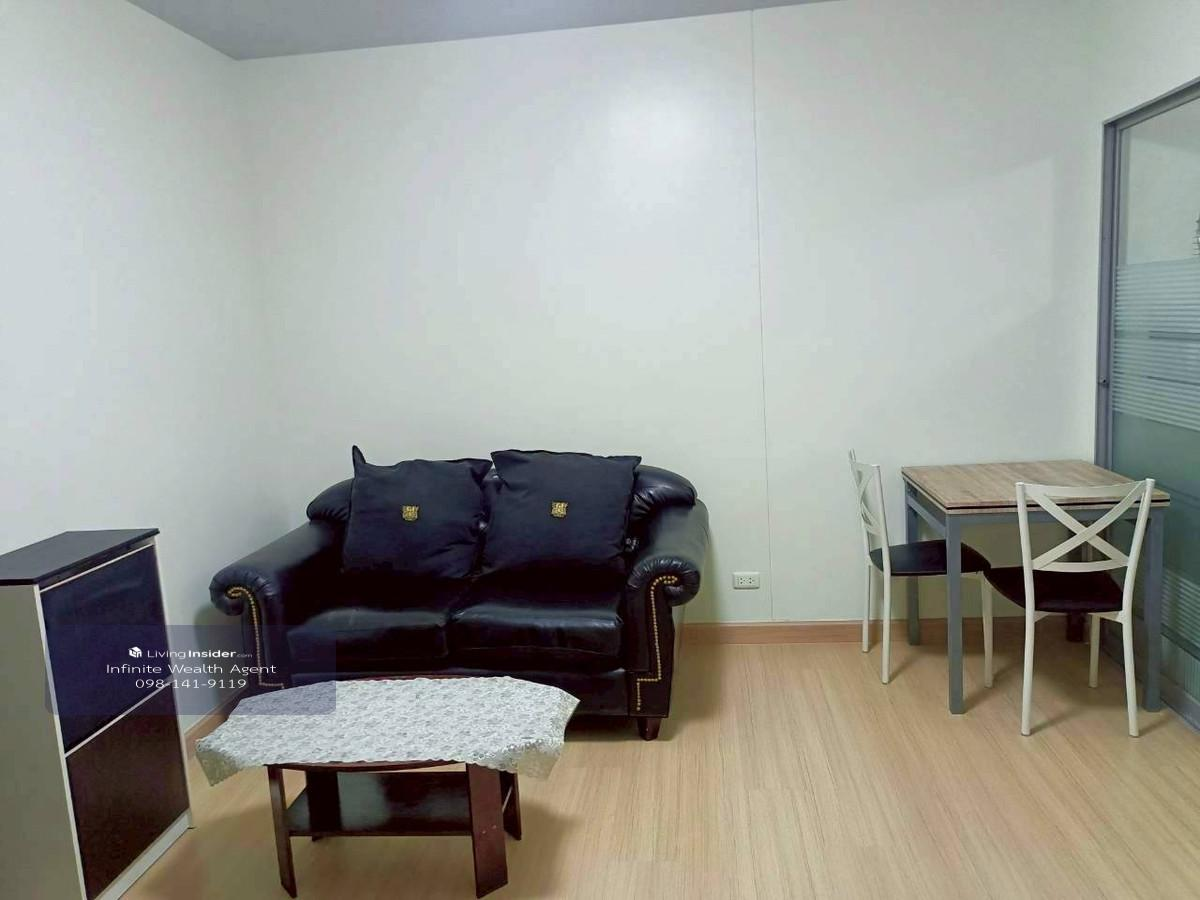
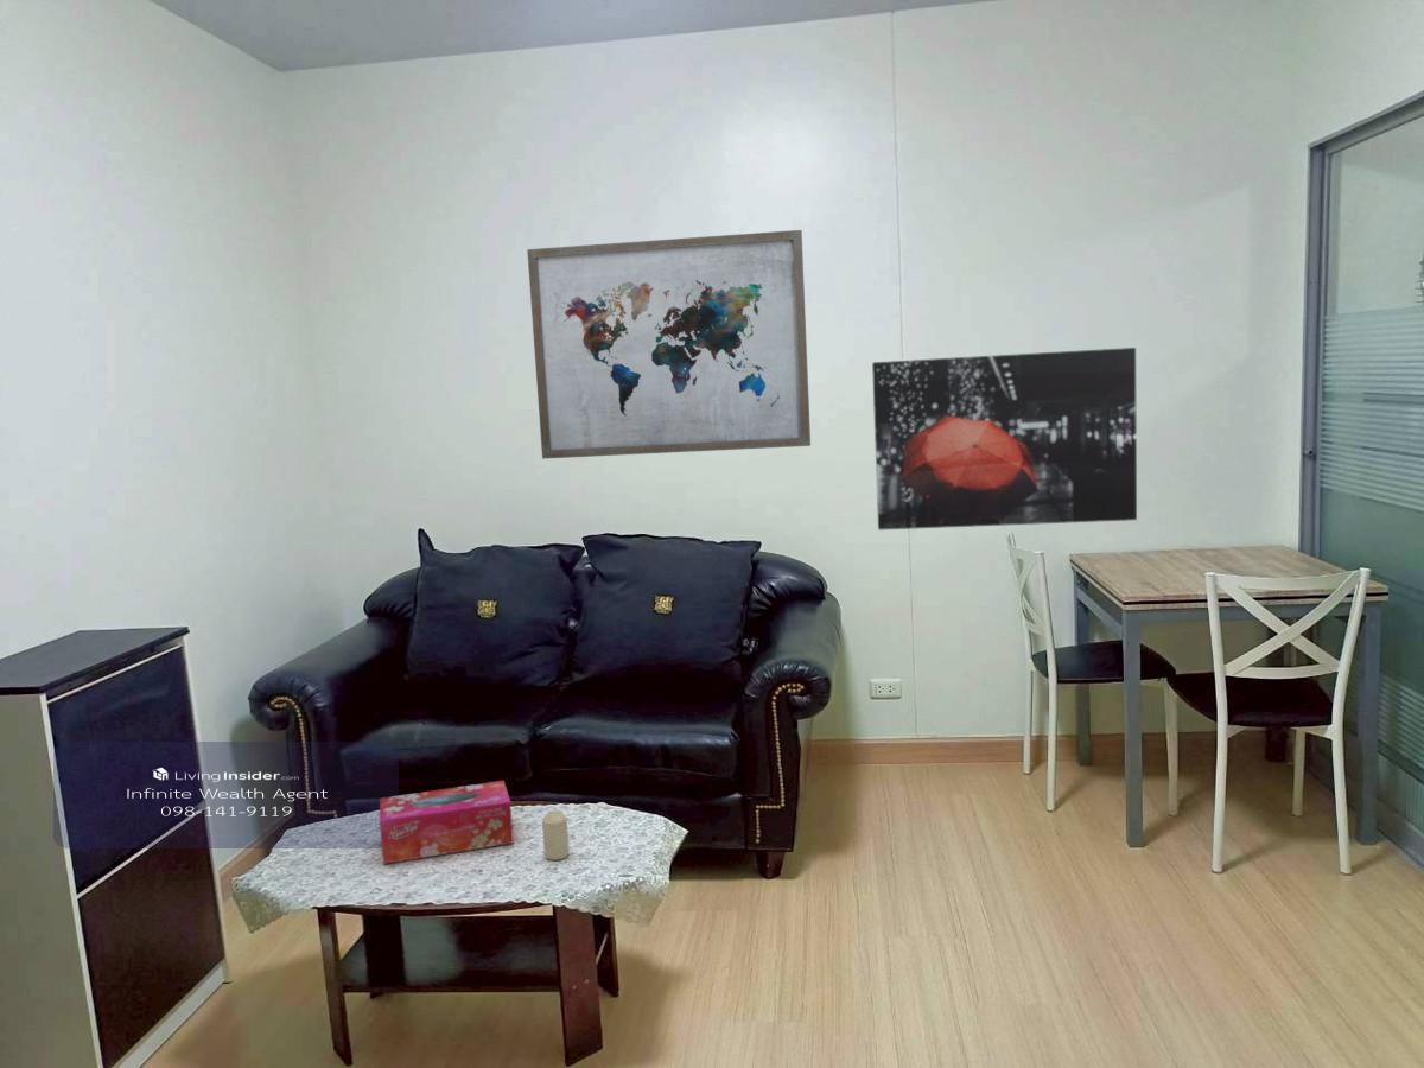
+ candle [541,809,571,862]
+ wall art [526,229,812,460]
+ wall art [871,347,1138,532]
+ tissue box [379,780,515,865]
